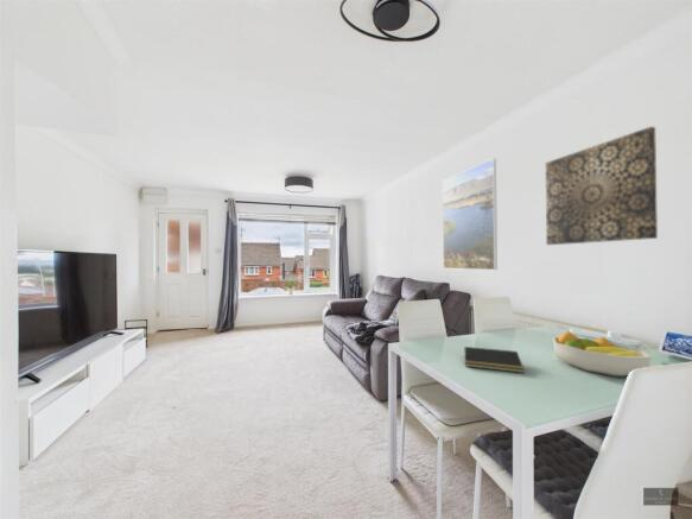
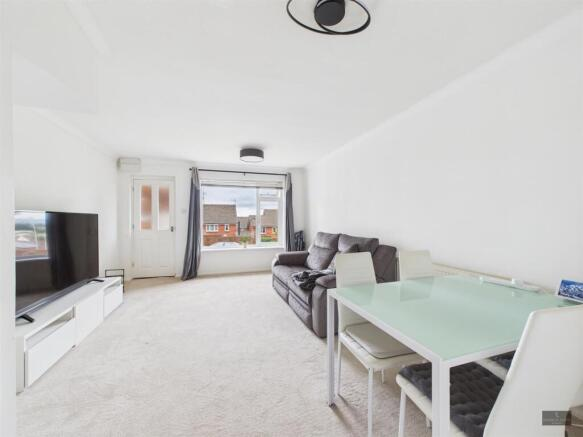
- wall art [545,126,659,246]
- notepad [462,346,526,374]
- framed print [442,158,499,271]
- fruit bowl [552,330,652,378]
